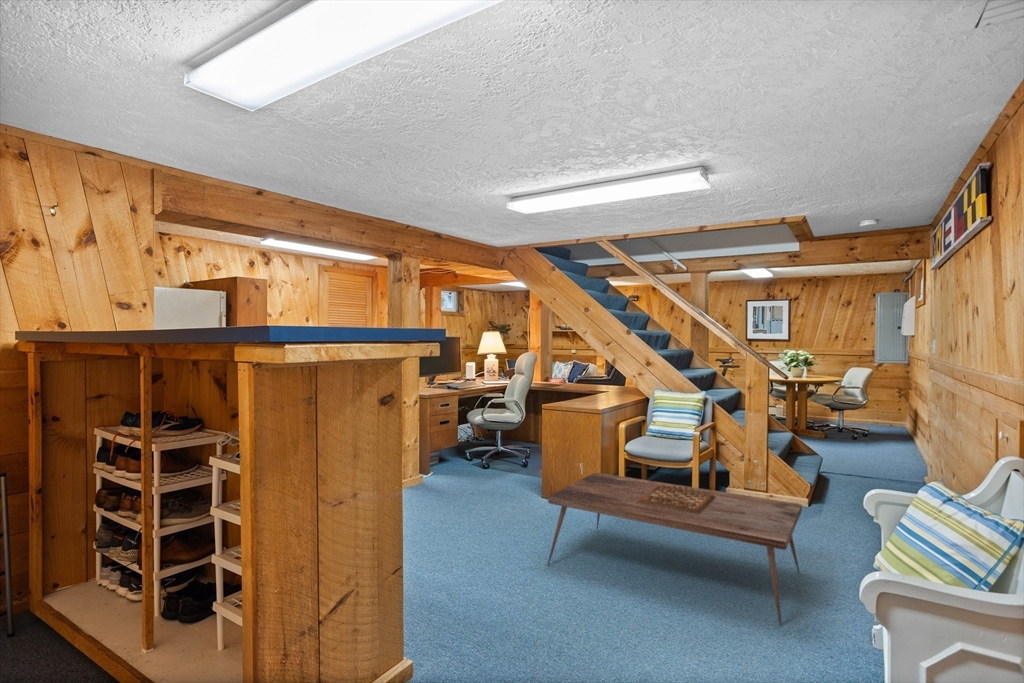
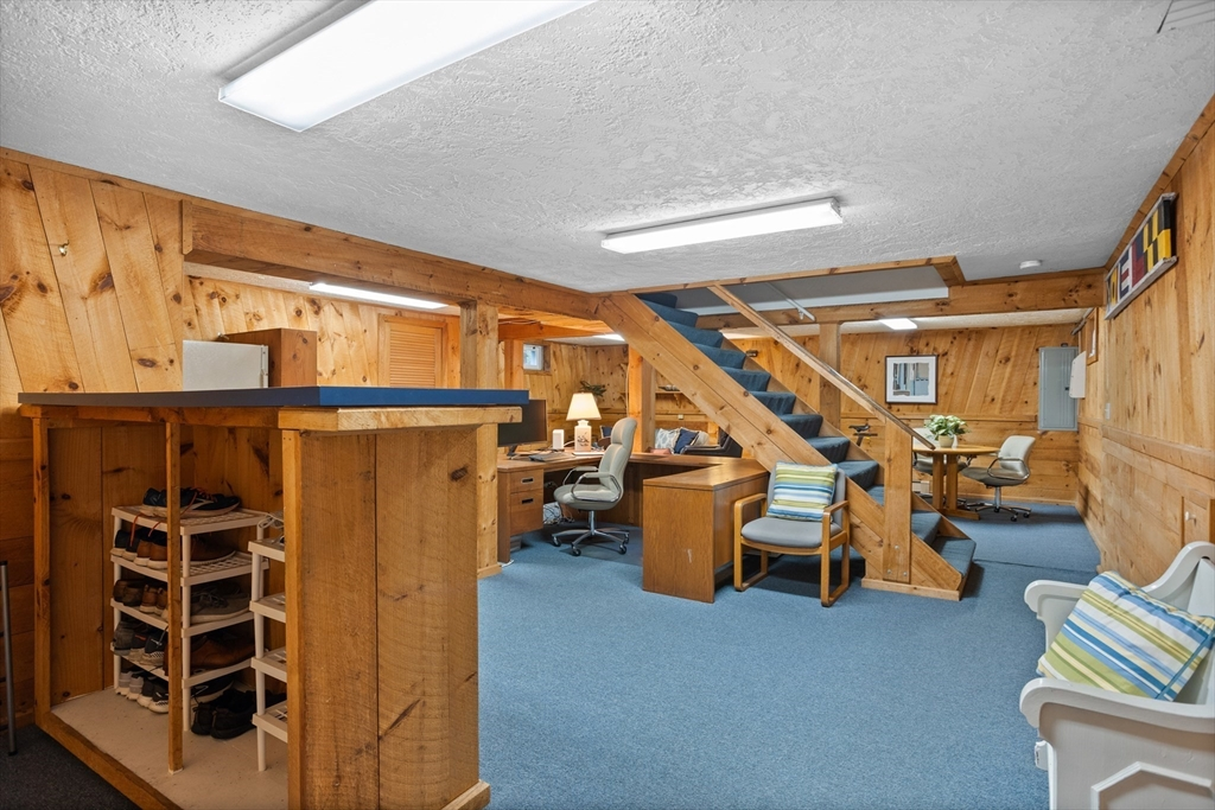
- coffee table [547,472,803,627]
